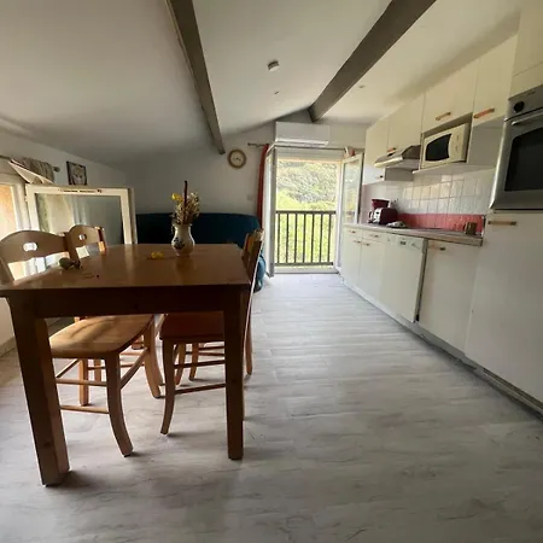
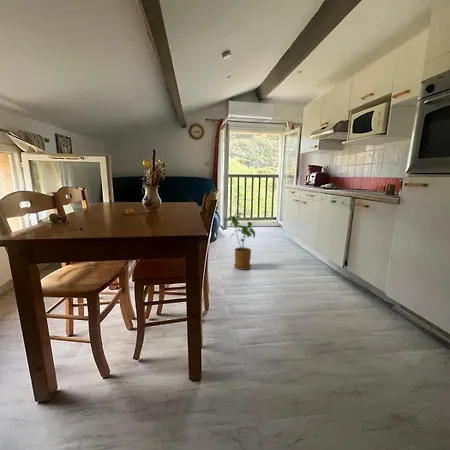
+ house plant [223,212,256,271]
